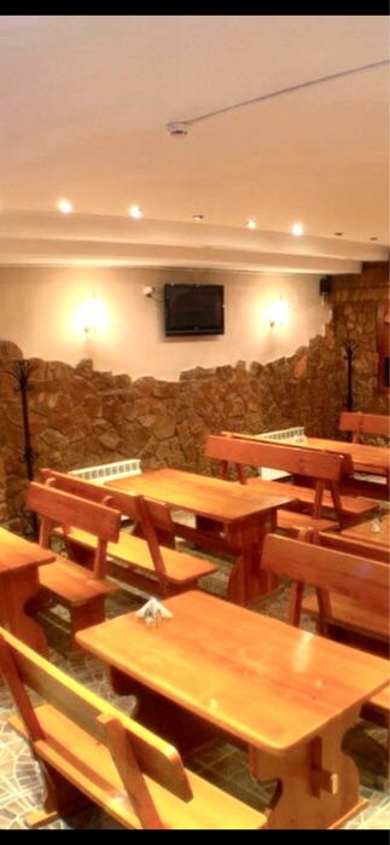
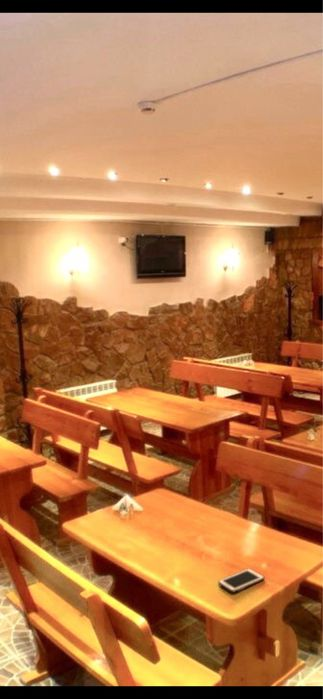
+ cell phone [217,567,265,593]
